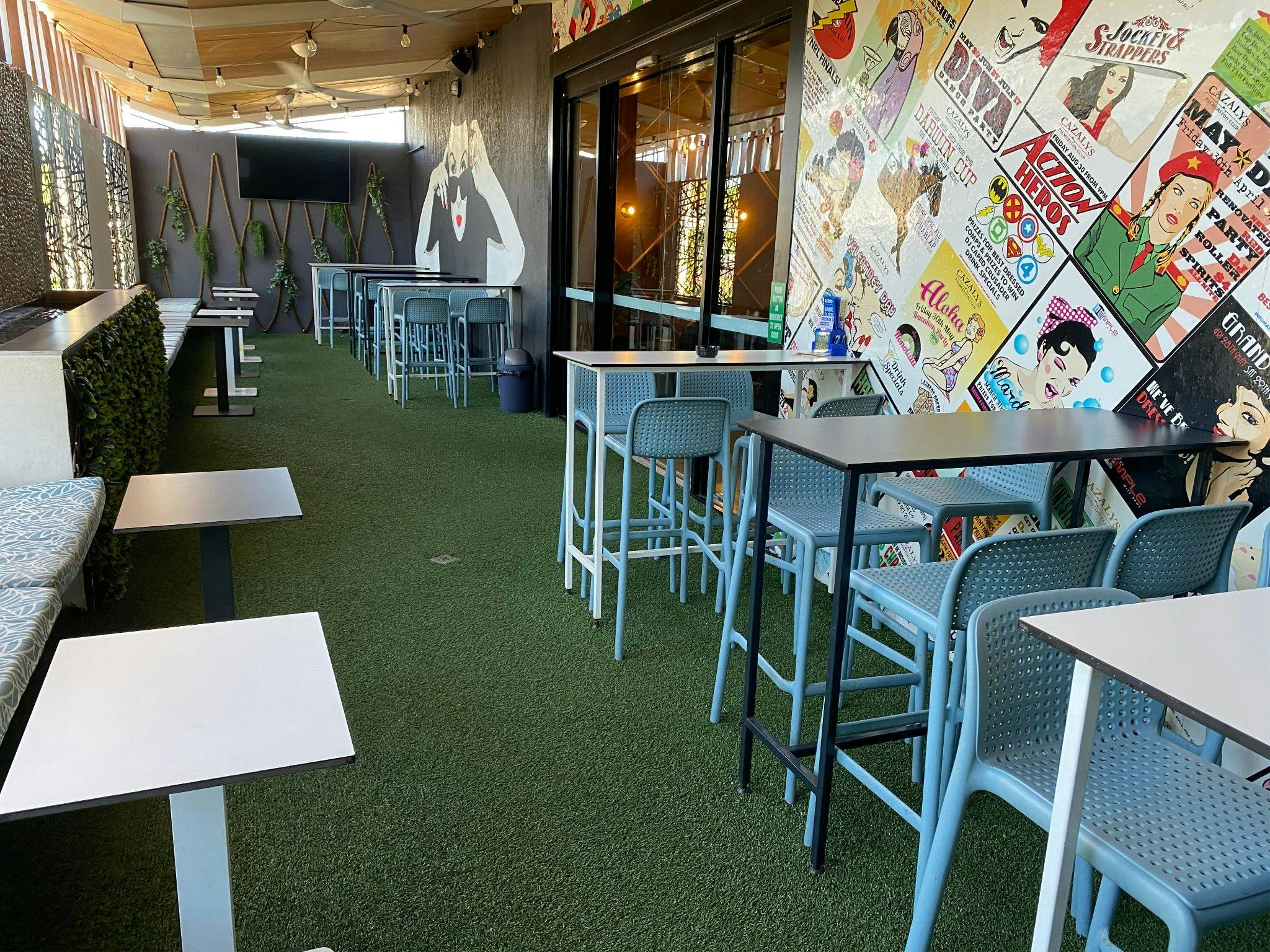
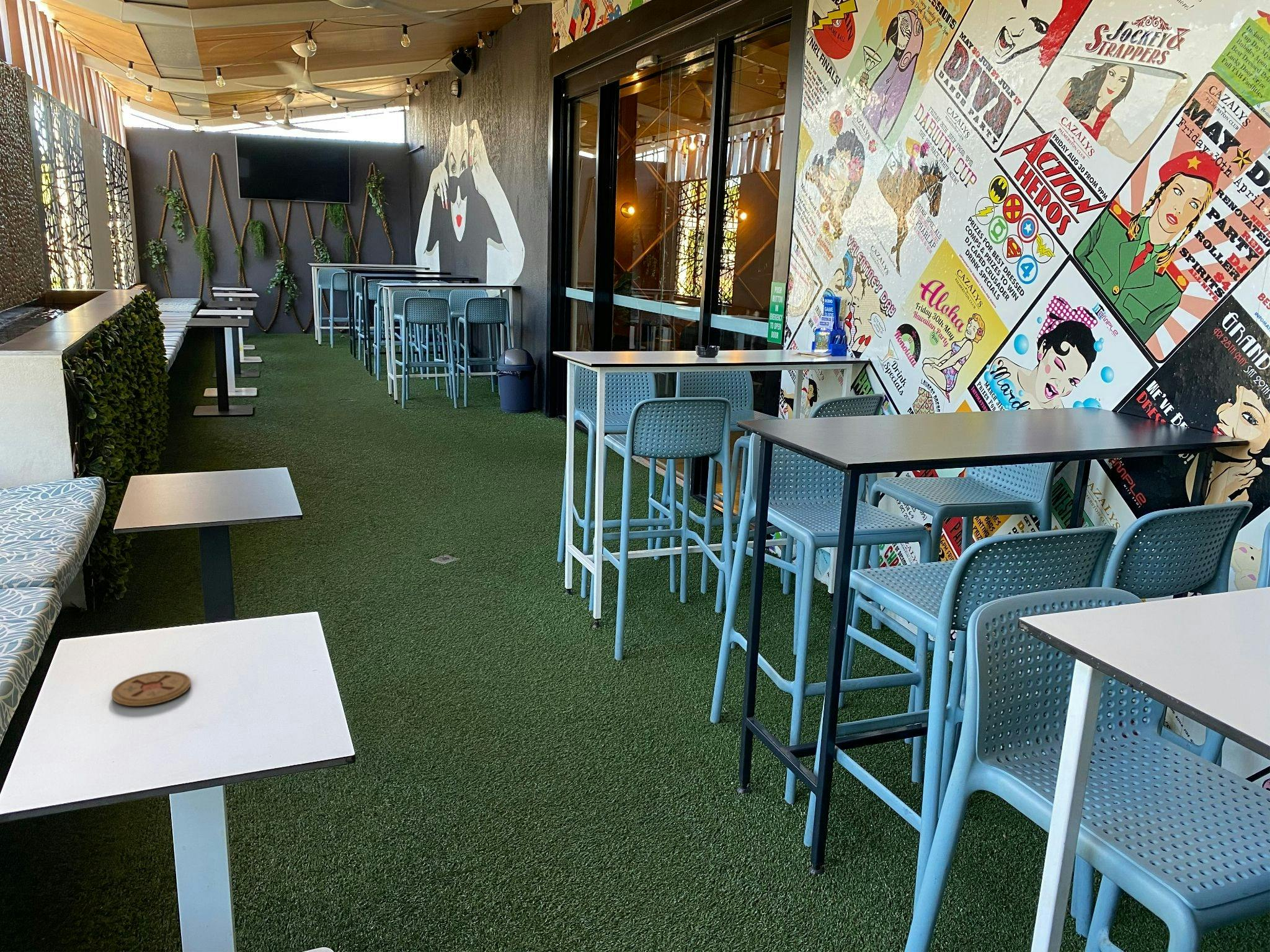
+ coaster [111,670,192,707]
